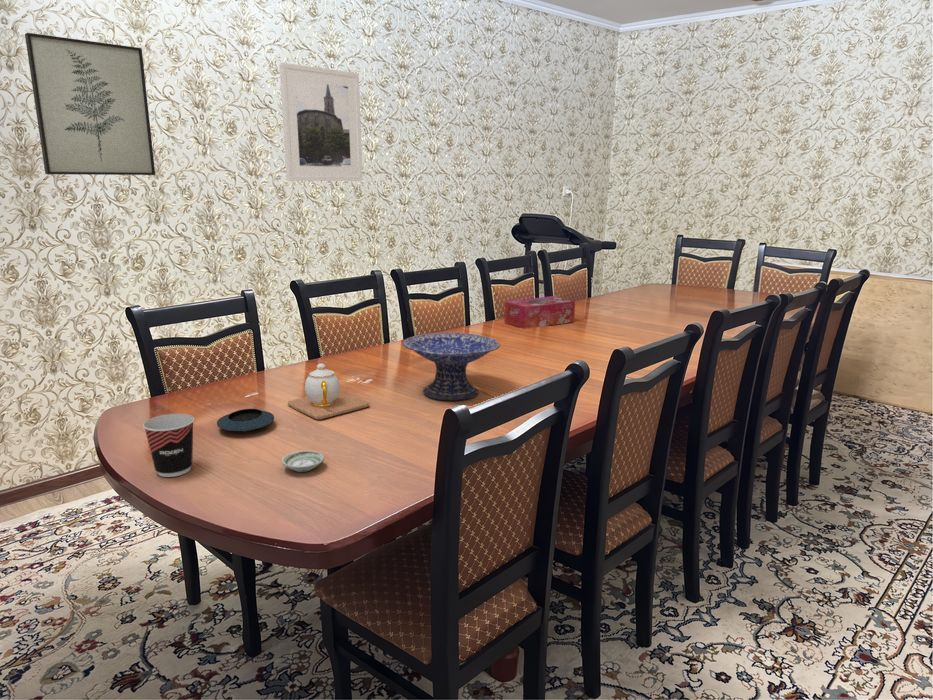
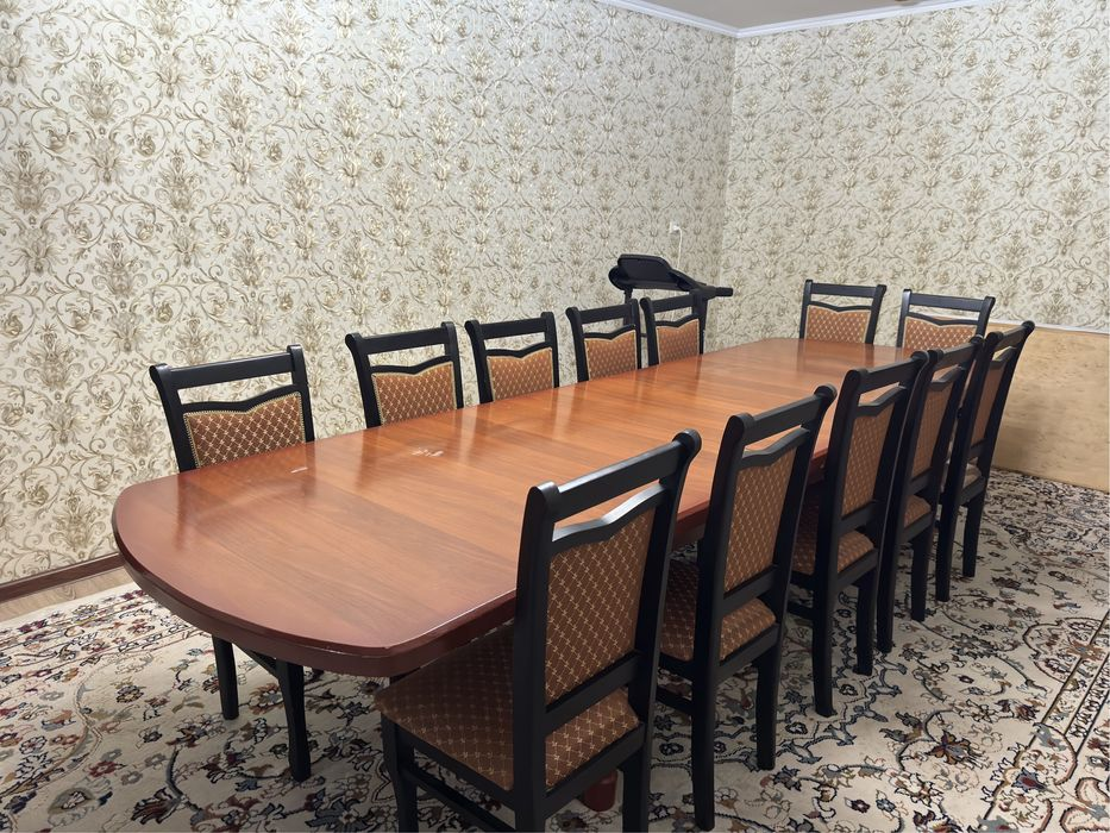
- wall art [24,32,156,176]
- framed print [278,62,363,182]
- cup [142,413,195,478]
- saucer [281,450,325,473]
- decorative bowl [402,332,501,401]
- saucer [216,408,275,432]
- teapot [287,363,370,420]
- tissue box [504,295,576,330]
